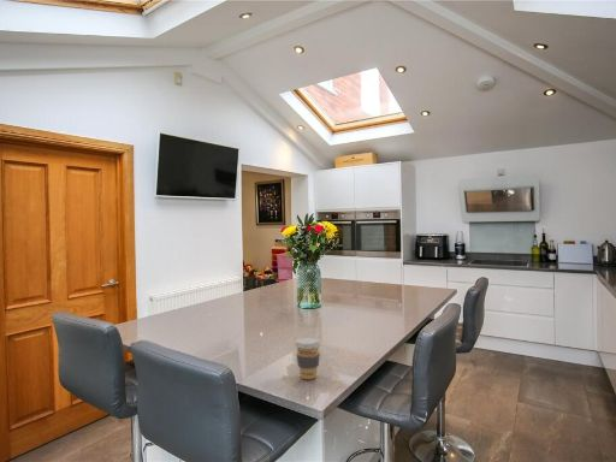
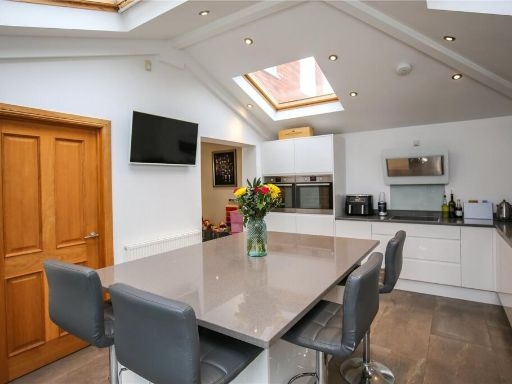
- coffee cup [294,336,322,380]
